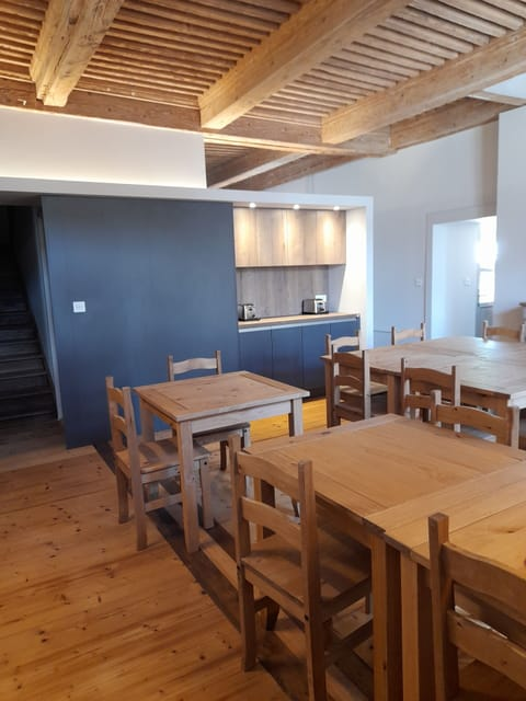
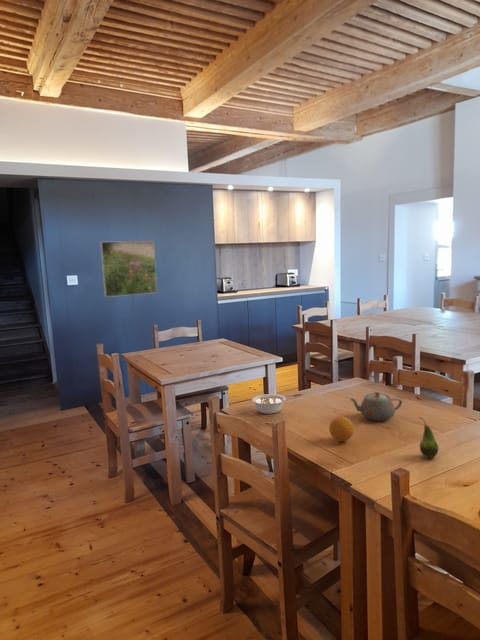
+ teapot [349,390,403,422]
+ fruit [418,416,439,460]
+ legume [251,393,291,415]
+ fruit [328,416,355,443]
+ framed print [99,240,158,298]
